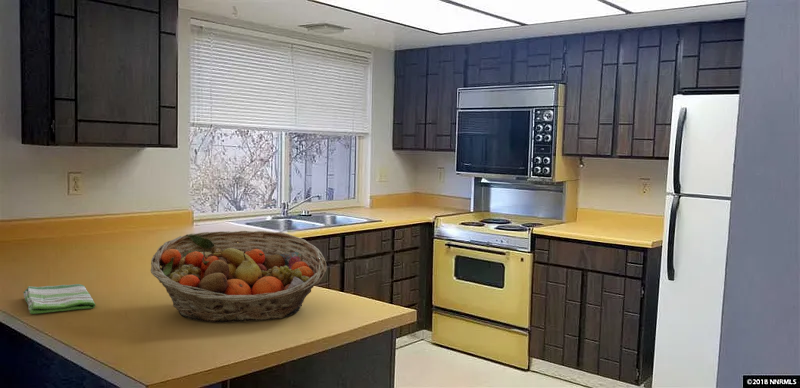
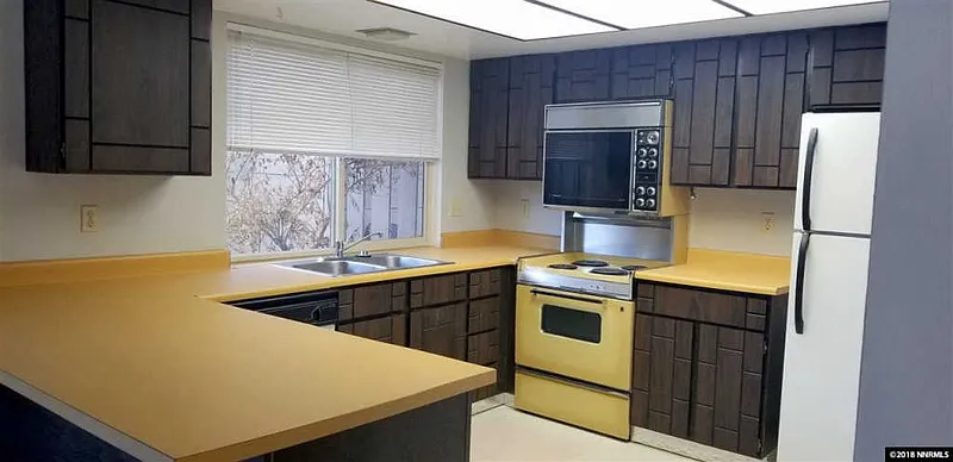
- dish towel [22,283,96,315]
- fruit basket [150,230,328,323]
